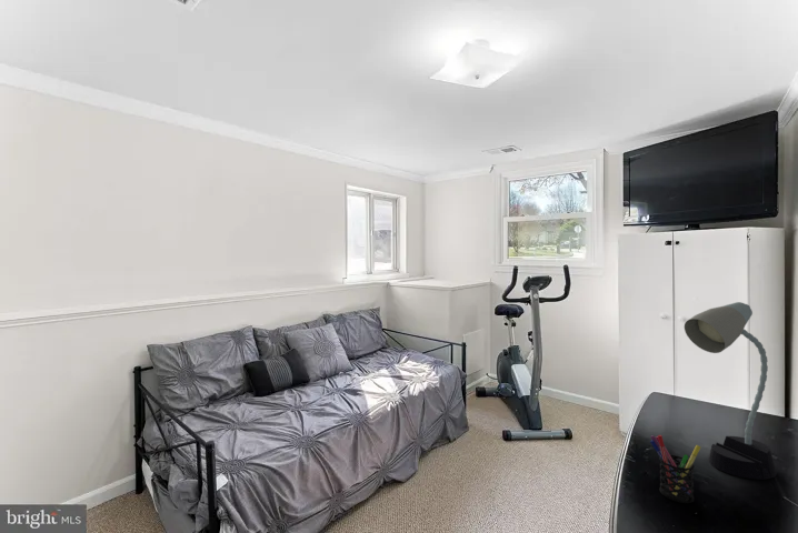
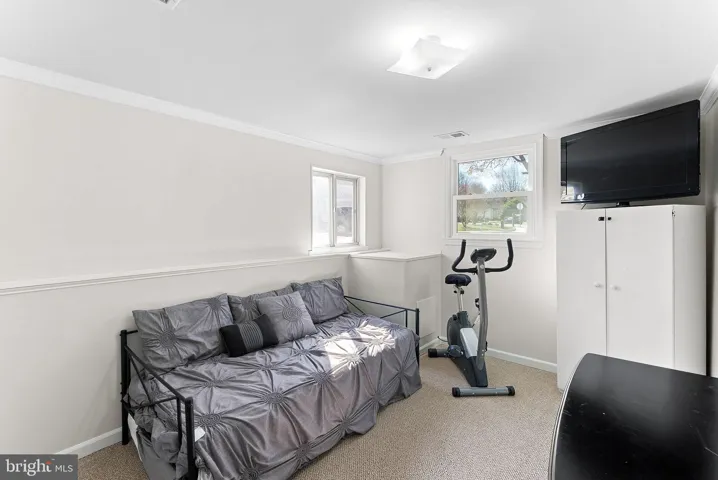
- desk lamp [684,301,778,481]
- pen holder [649,434,701,504]
